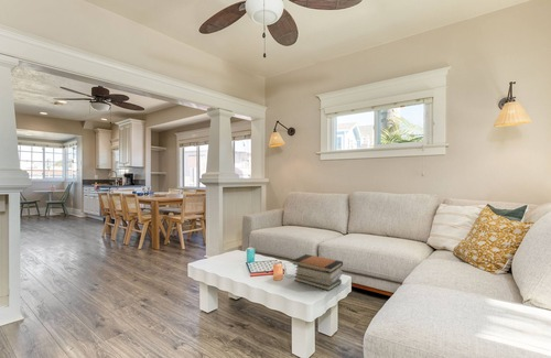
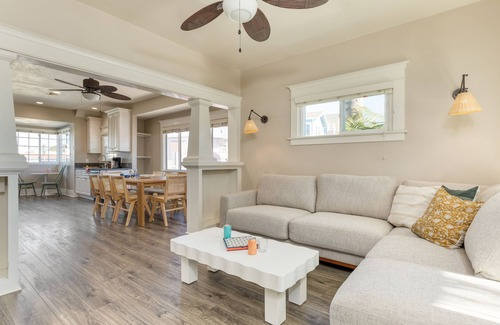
- book stack [291,253,344,292]
